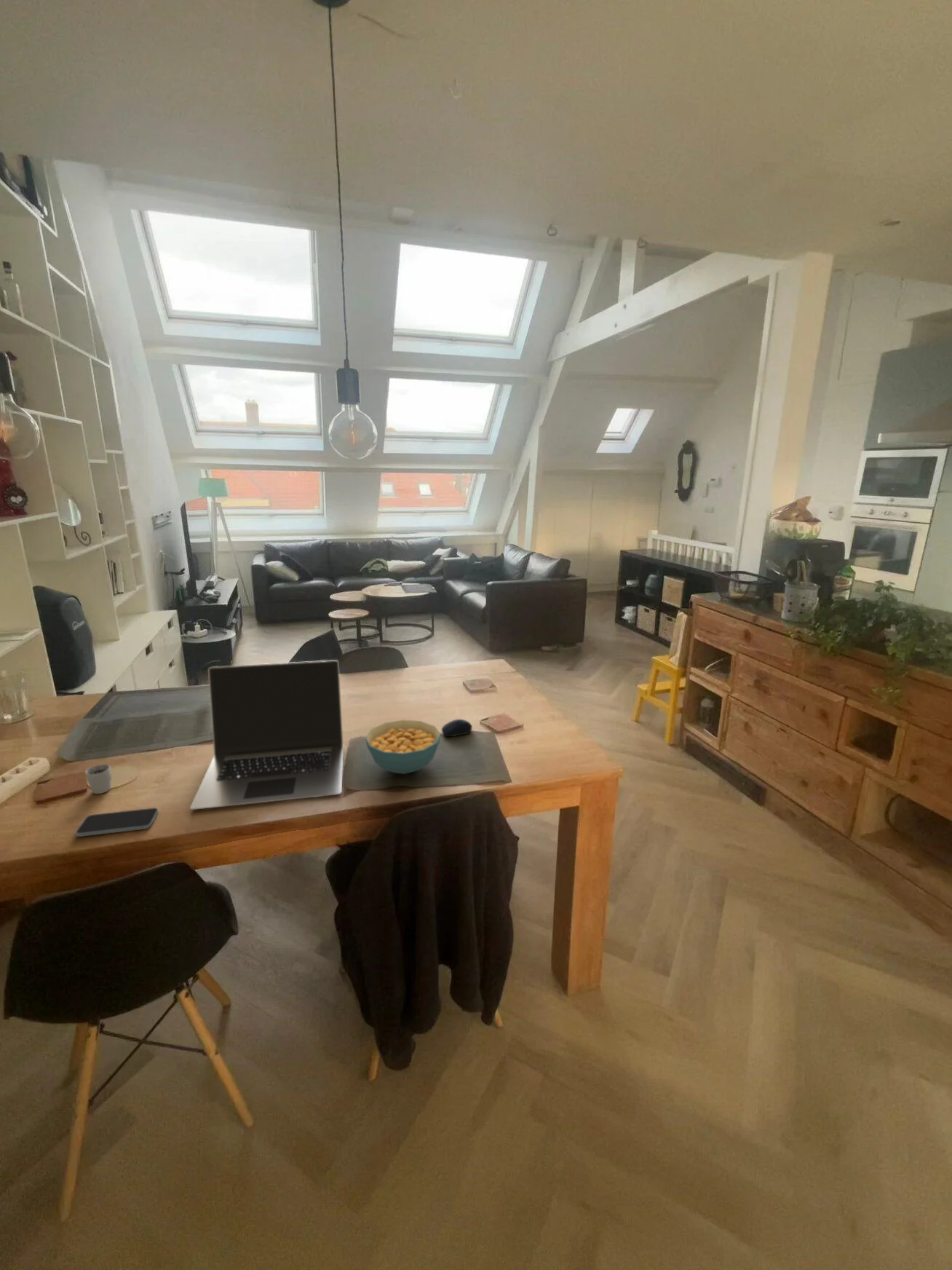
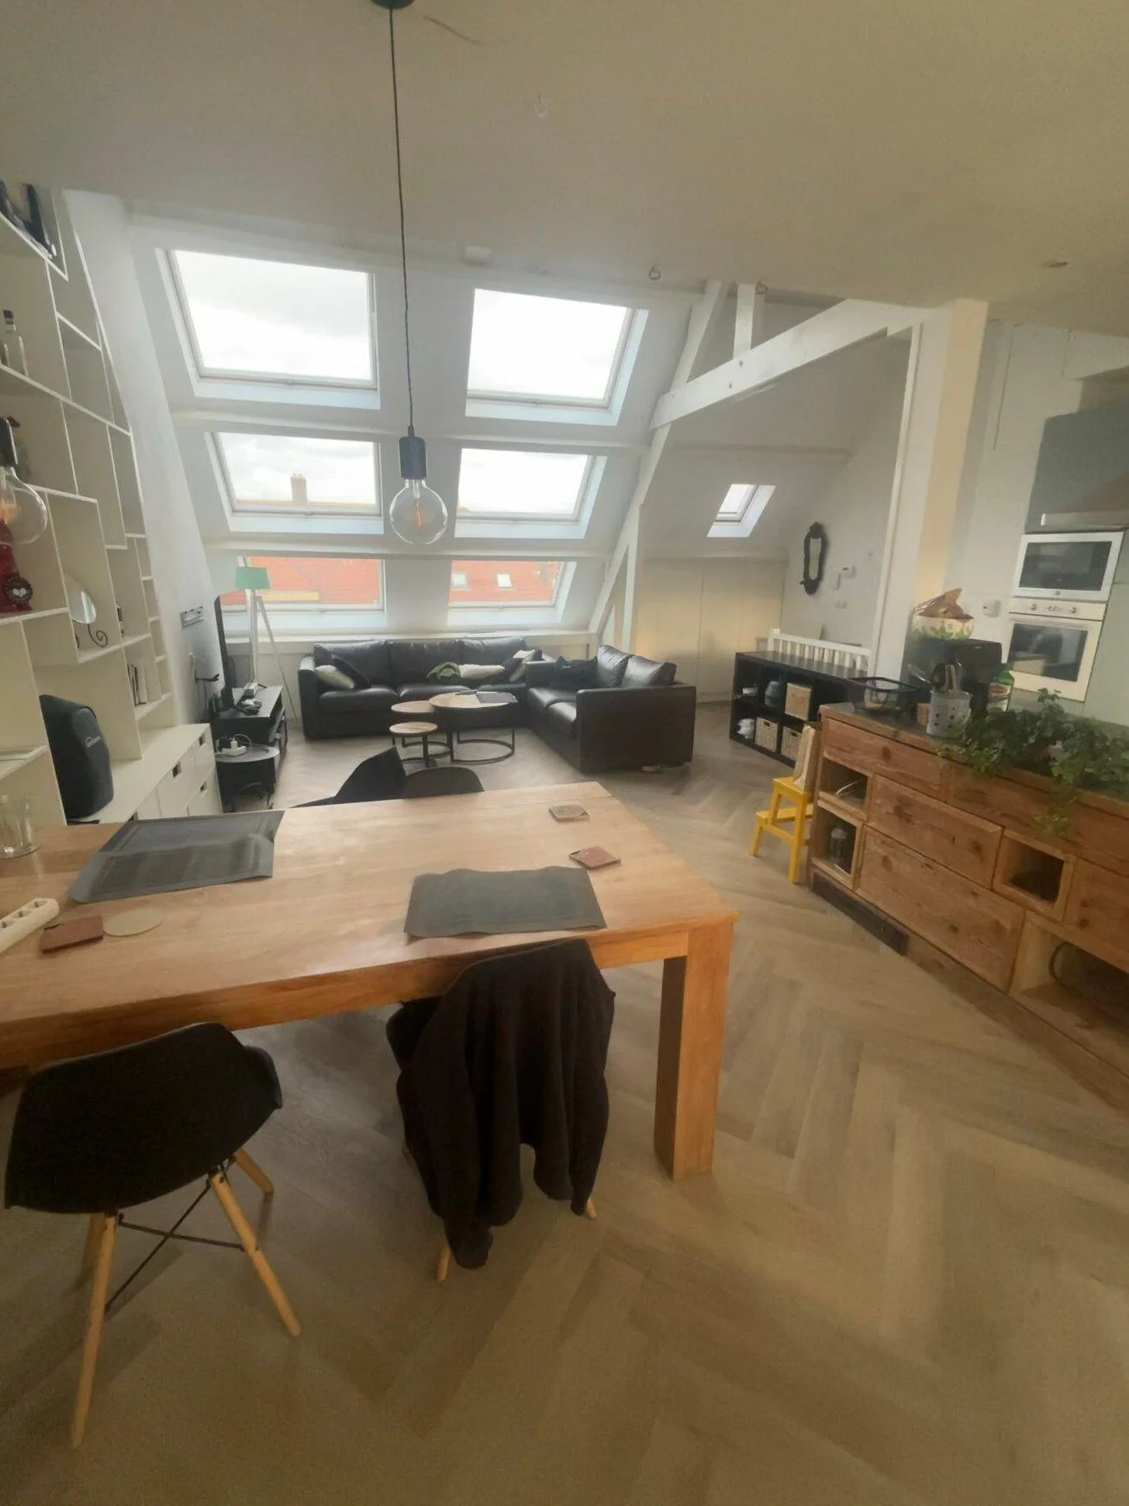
- cereal bowl [365,719,442,775]
- laptop [189,659,344,810]
- computer mouse [441,719,472,737]
- smartphone [75,807,159,837]
- cup [84,763,112,794]
